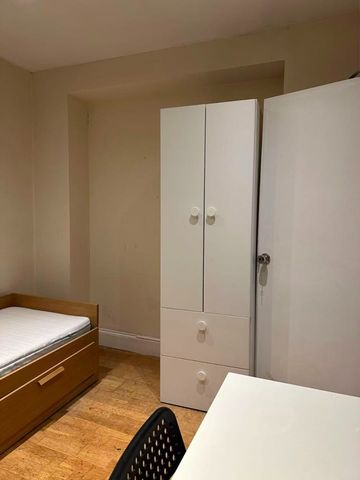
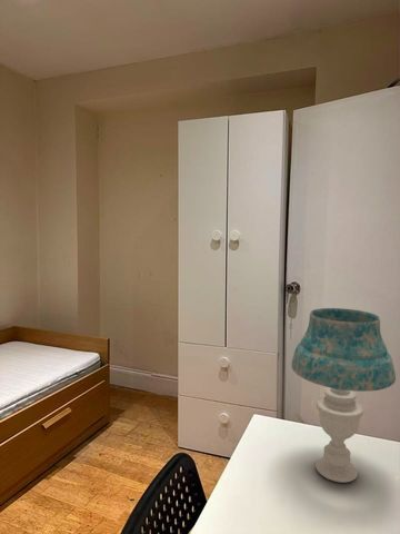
+ table lamp [290,307,397,484]
